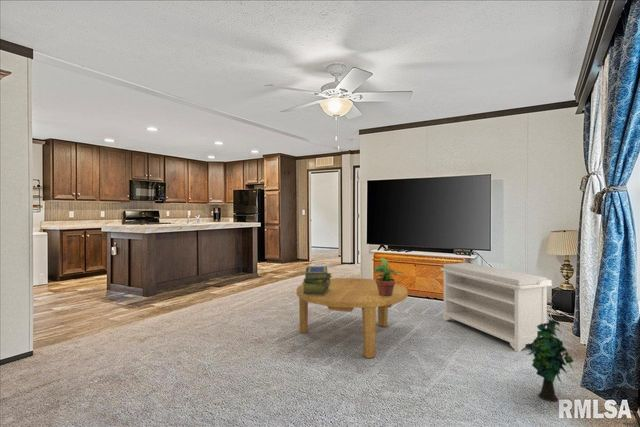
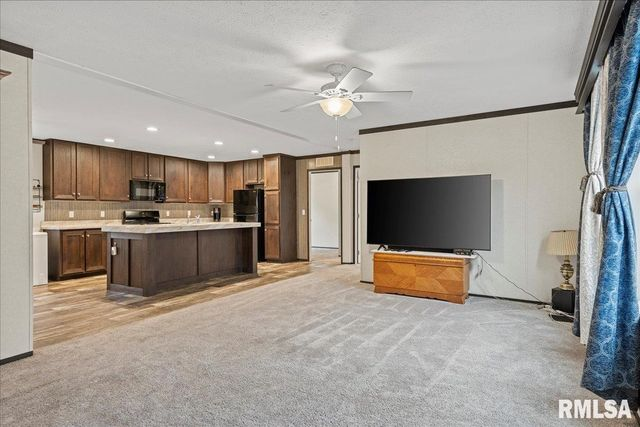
- potted plant [373,257,404,296]
- stack of books [301,265,333,295]
- coffee table [296,277,409,359]
- decorative plant [526,318,575,403]
- bench [439,262,553,353]
